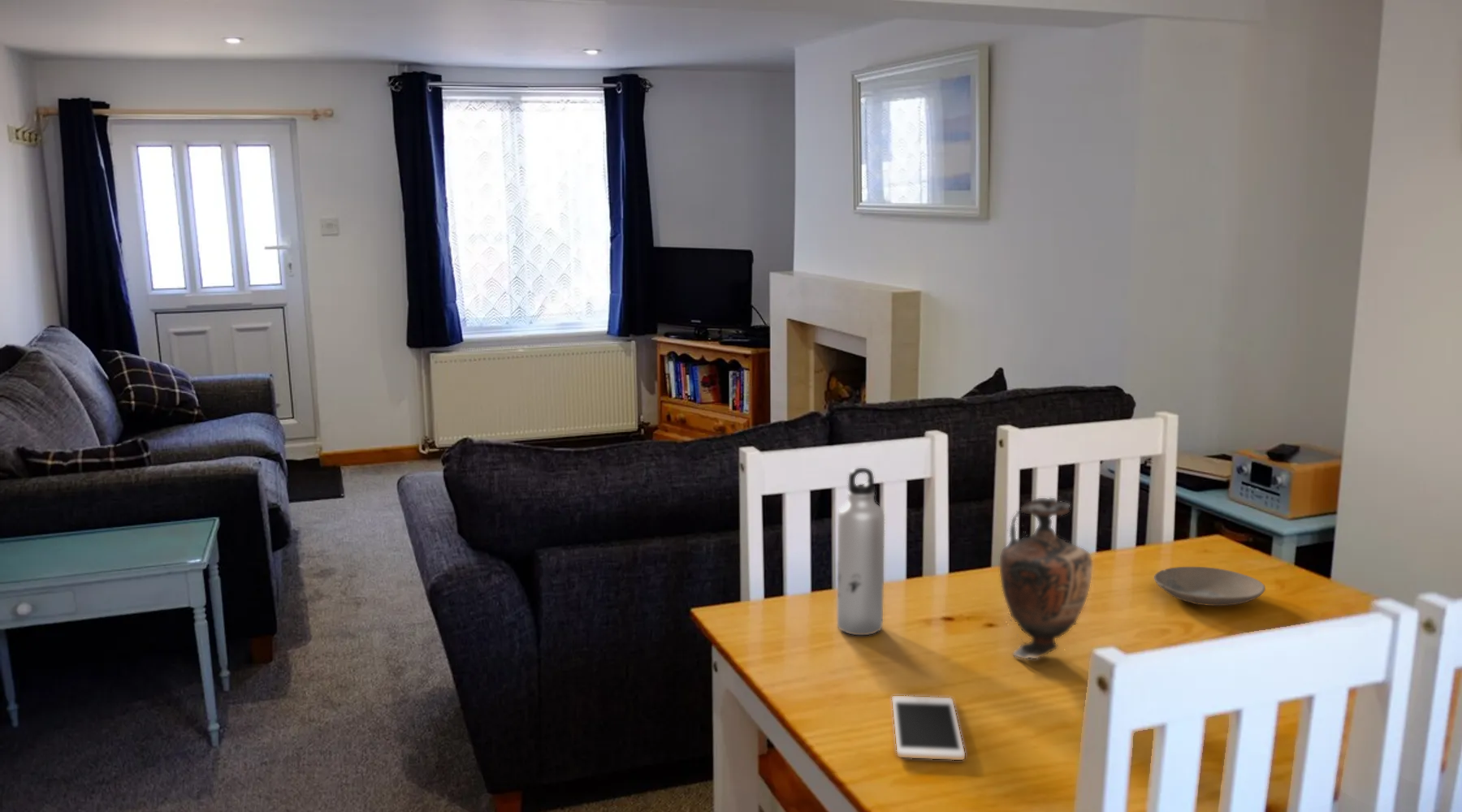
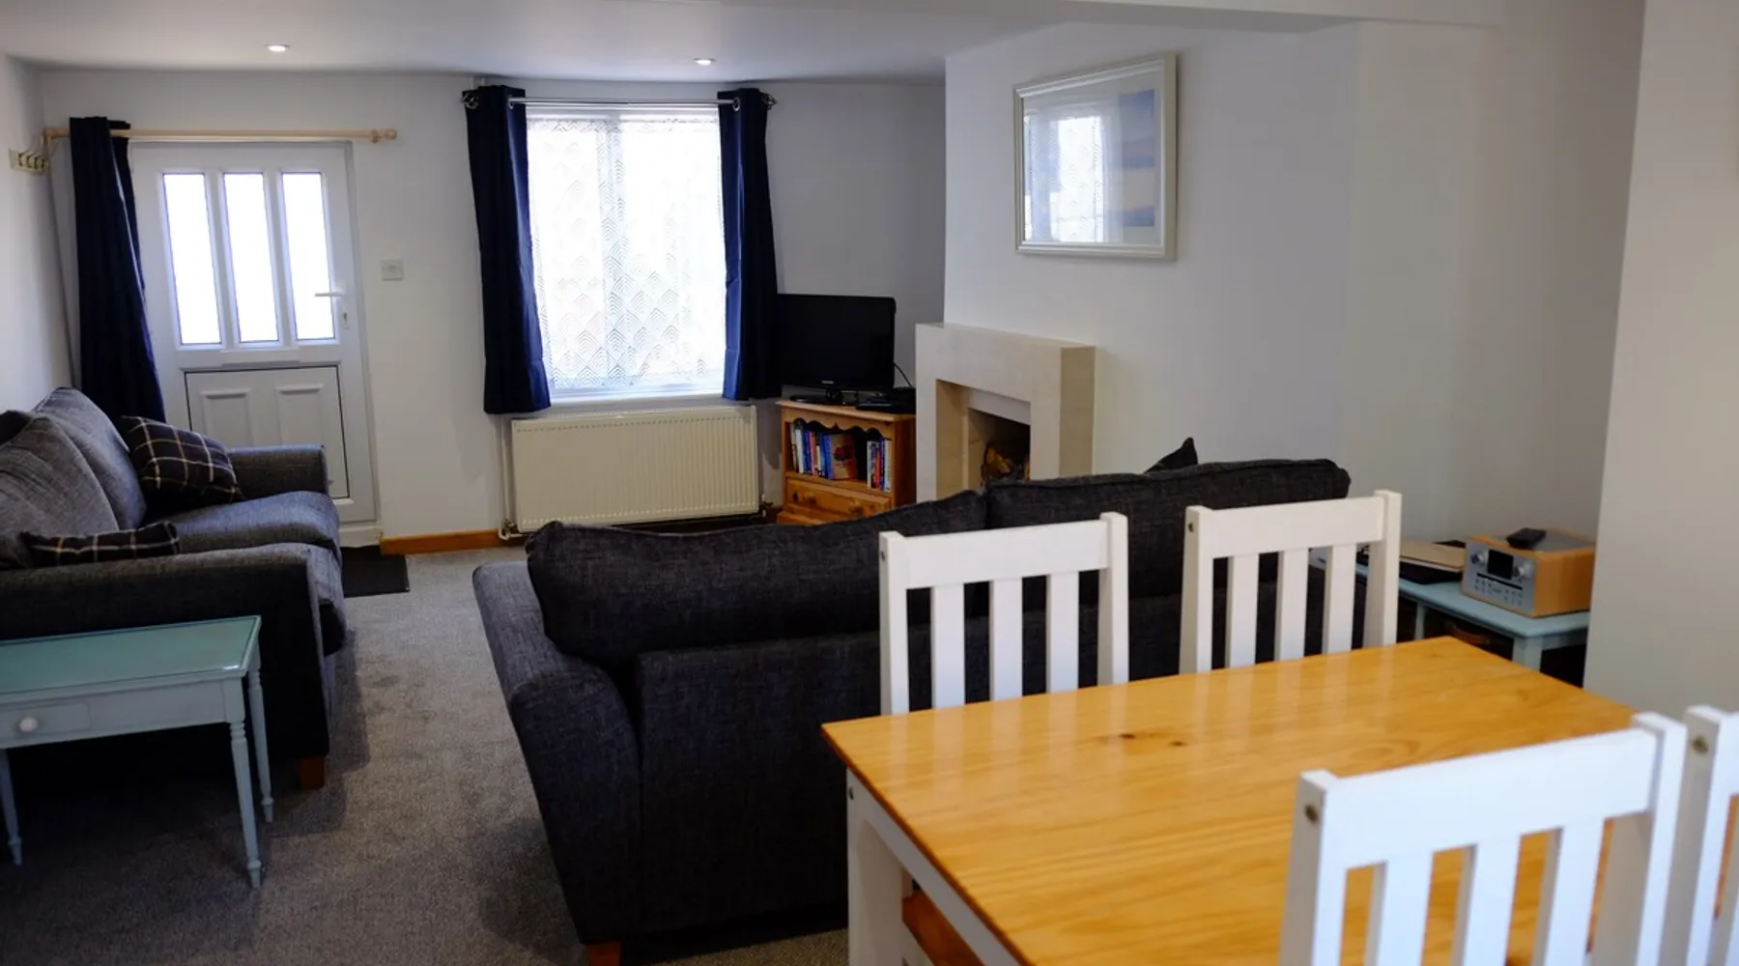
- cell phone [891,695,966,761]
- vase [999,491,1093,659]
- water bottle [837,467,885,636]
- plate [1153,566,1266,607]
